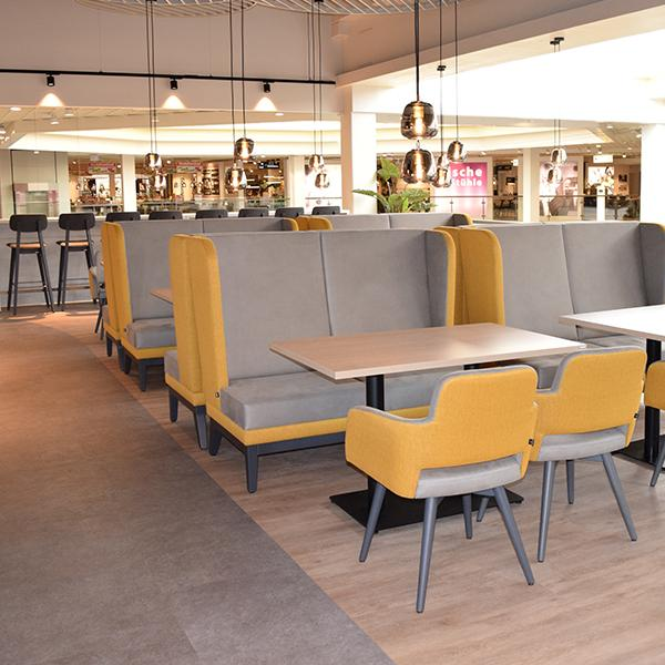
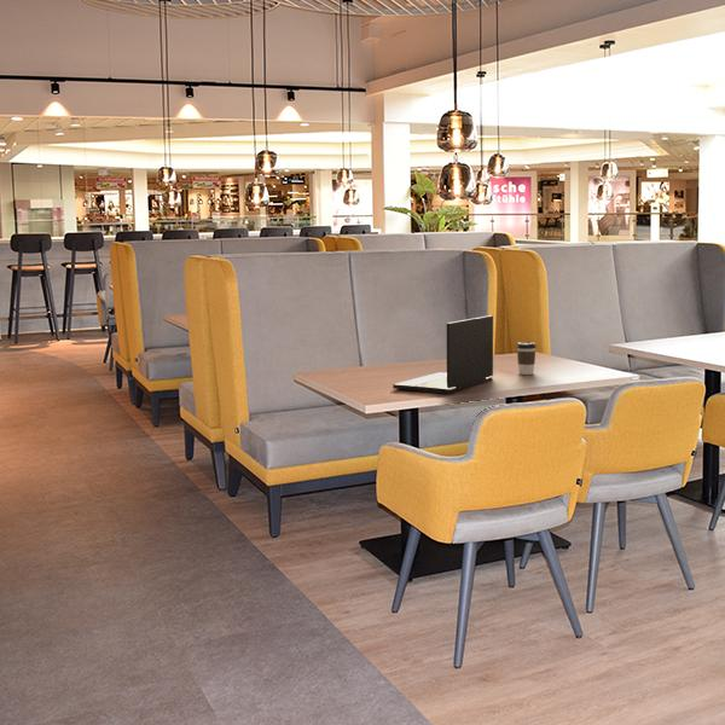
+ laptop [392,314,494,394]
+ coffee cup [516,341,538,376]
